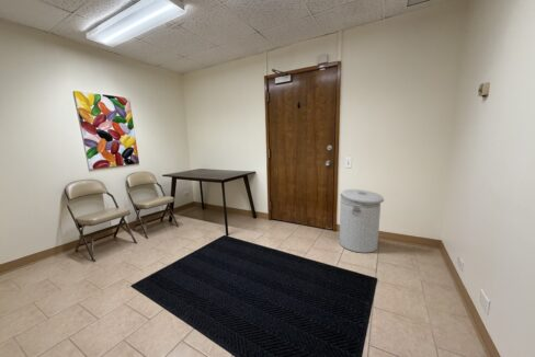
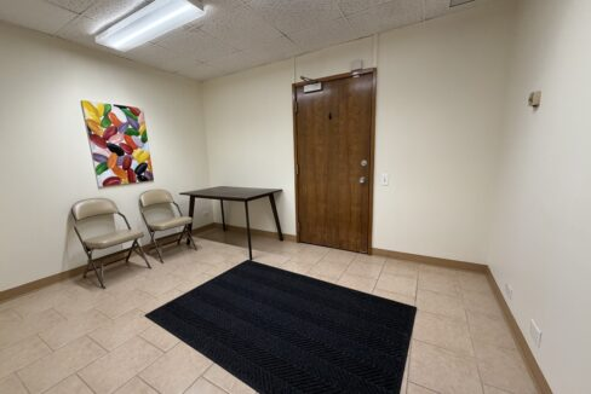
- can [339,188,385,254]
